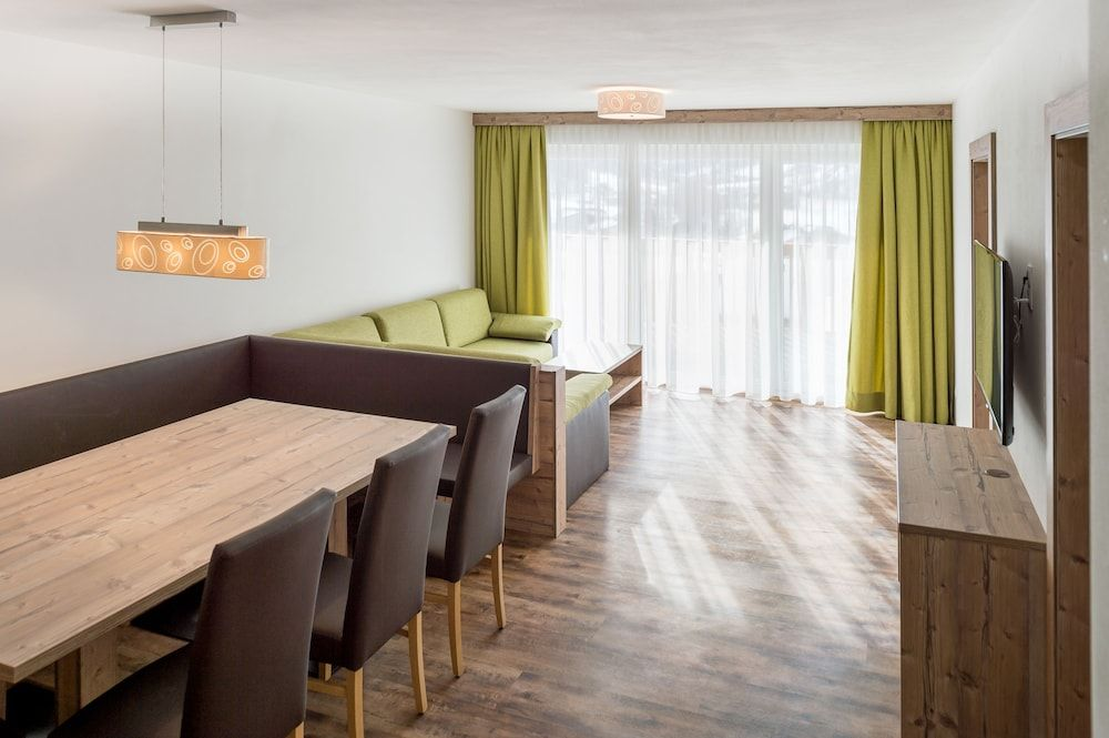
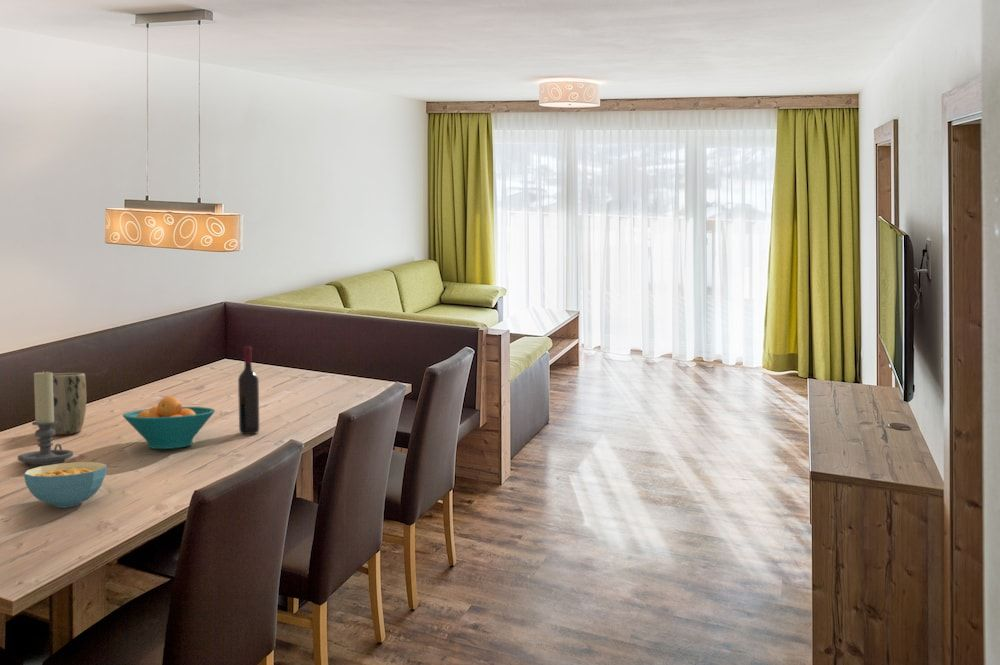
+ cereal bowl [23,461,108,509]
+ candle holder [17,370,74,466]
+ wine bottle [237,345,260,435]
+ plant pot [51,372,87,435]
+ fruit bowl [122,396,216,450]
